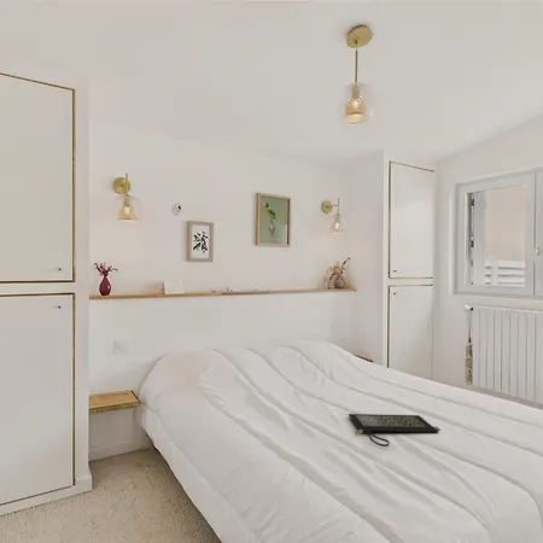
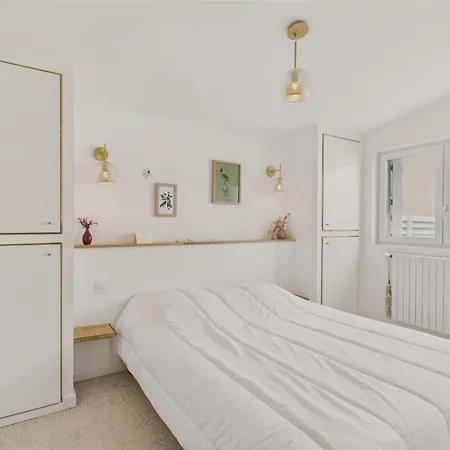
- clutch bag [348,413,440,448]
